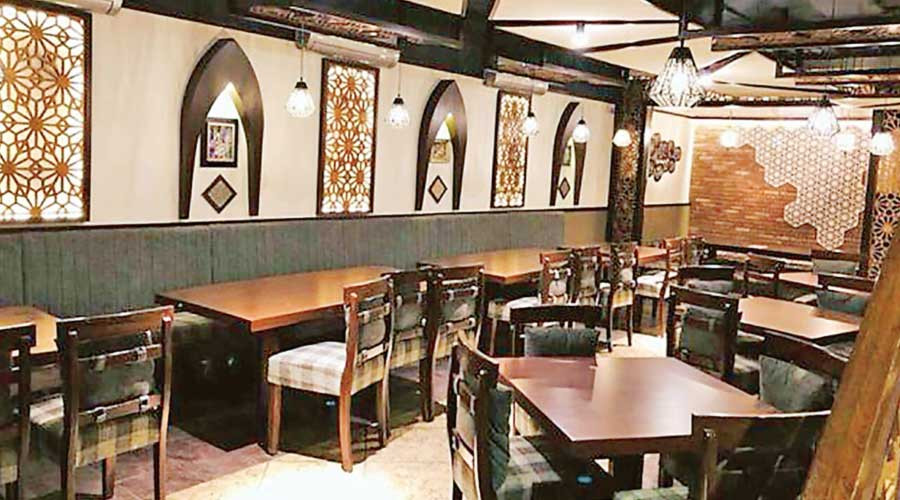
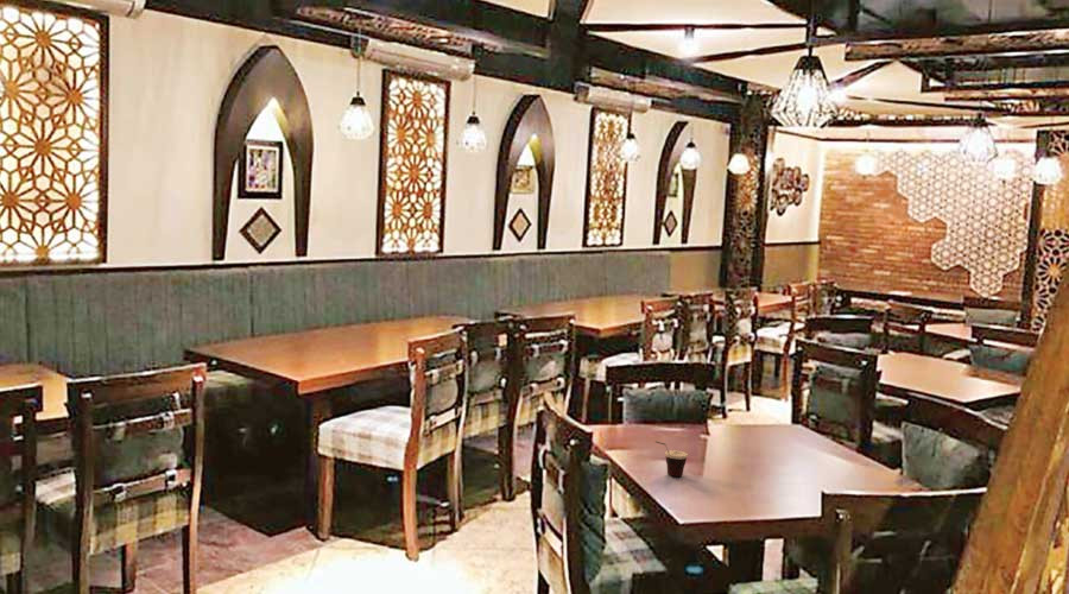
+ cup [654,441,689,478]
